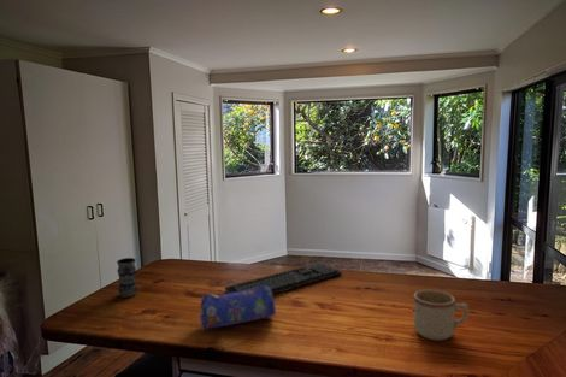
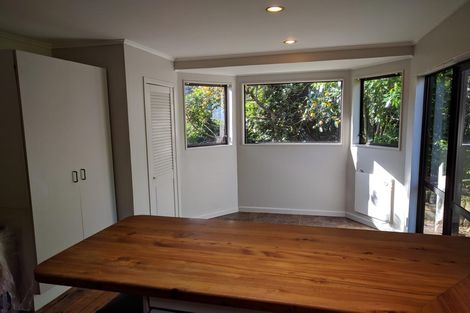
- pencil case [199,285,277,330]
- keyboard [224,261,343,296]
- jar [116,257,138,299]
- mug [413,289,470,342]
